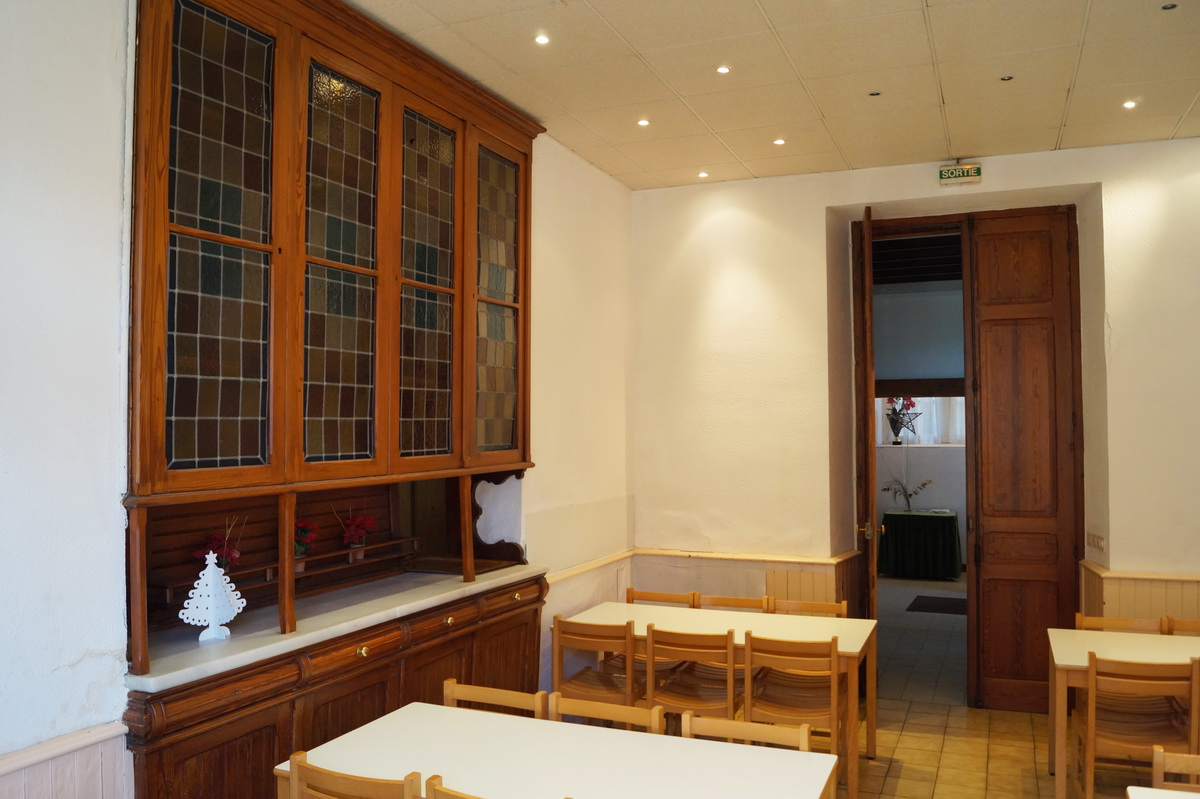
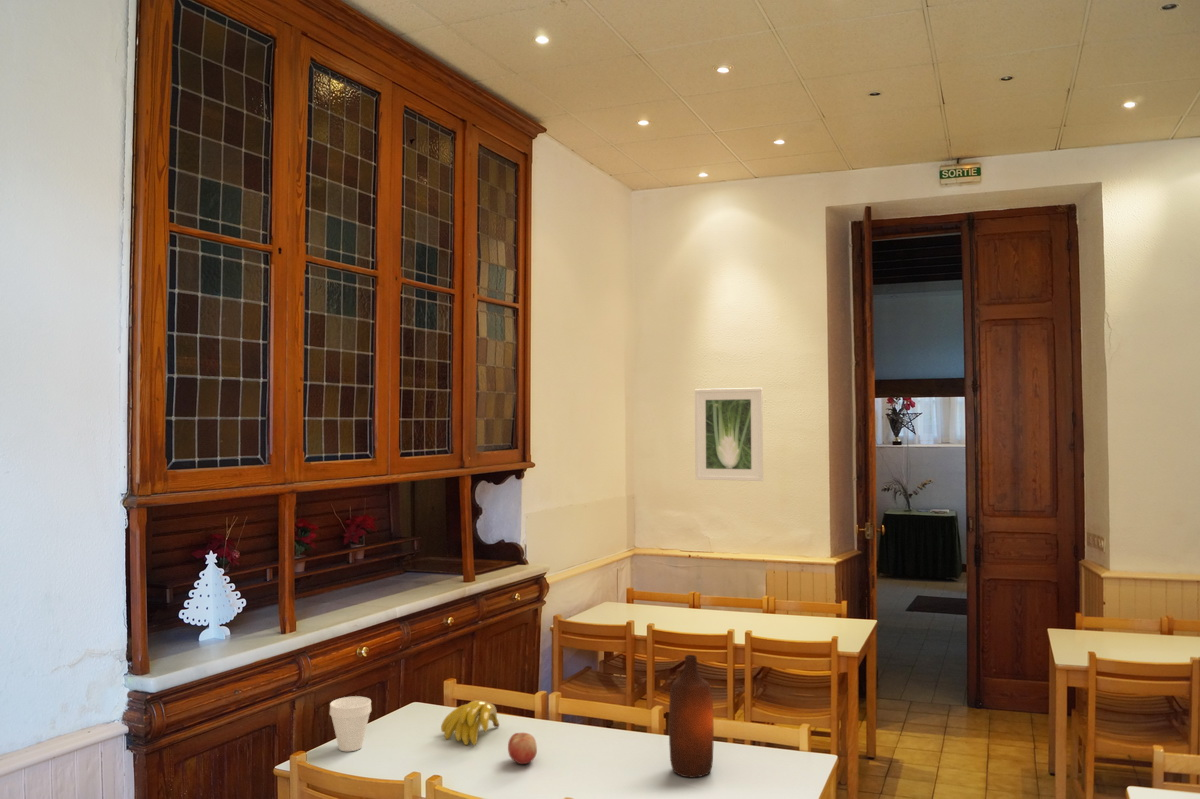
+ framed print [694,387,764,482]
+ cup [329,695,372,752]
+ fruit [507,732,538,765]
+ bottle [668,654,715,779]
+ banana [440,699,500,746]
